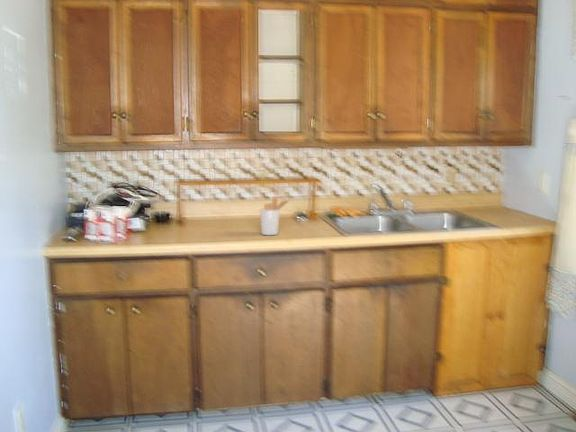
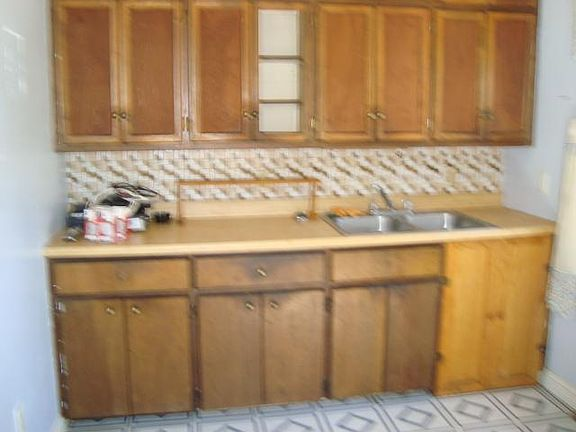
- utensil holder [259,195,291,236]
